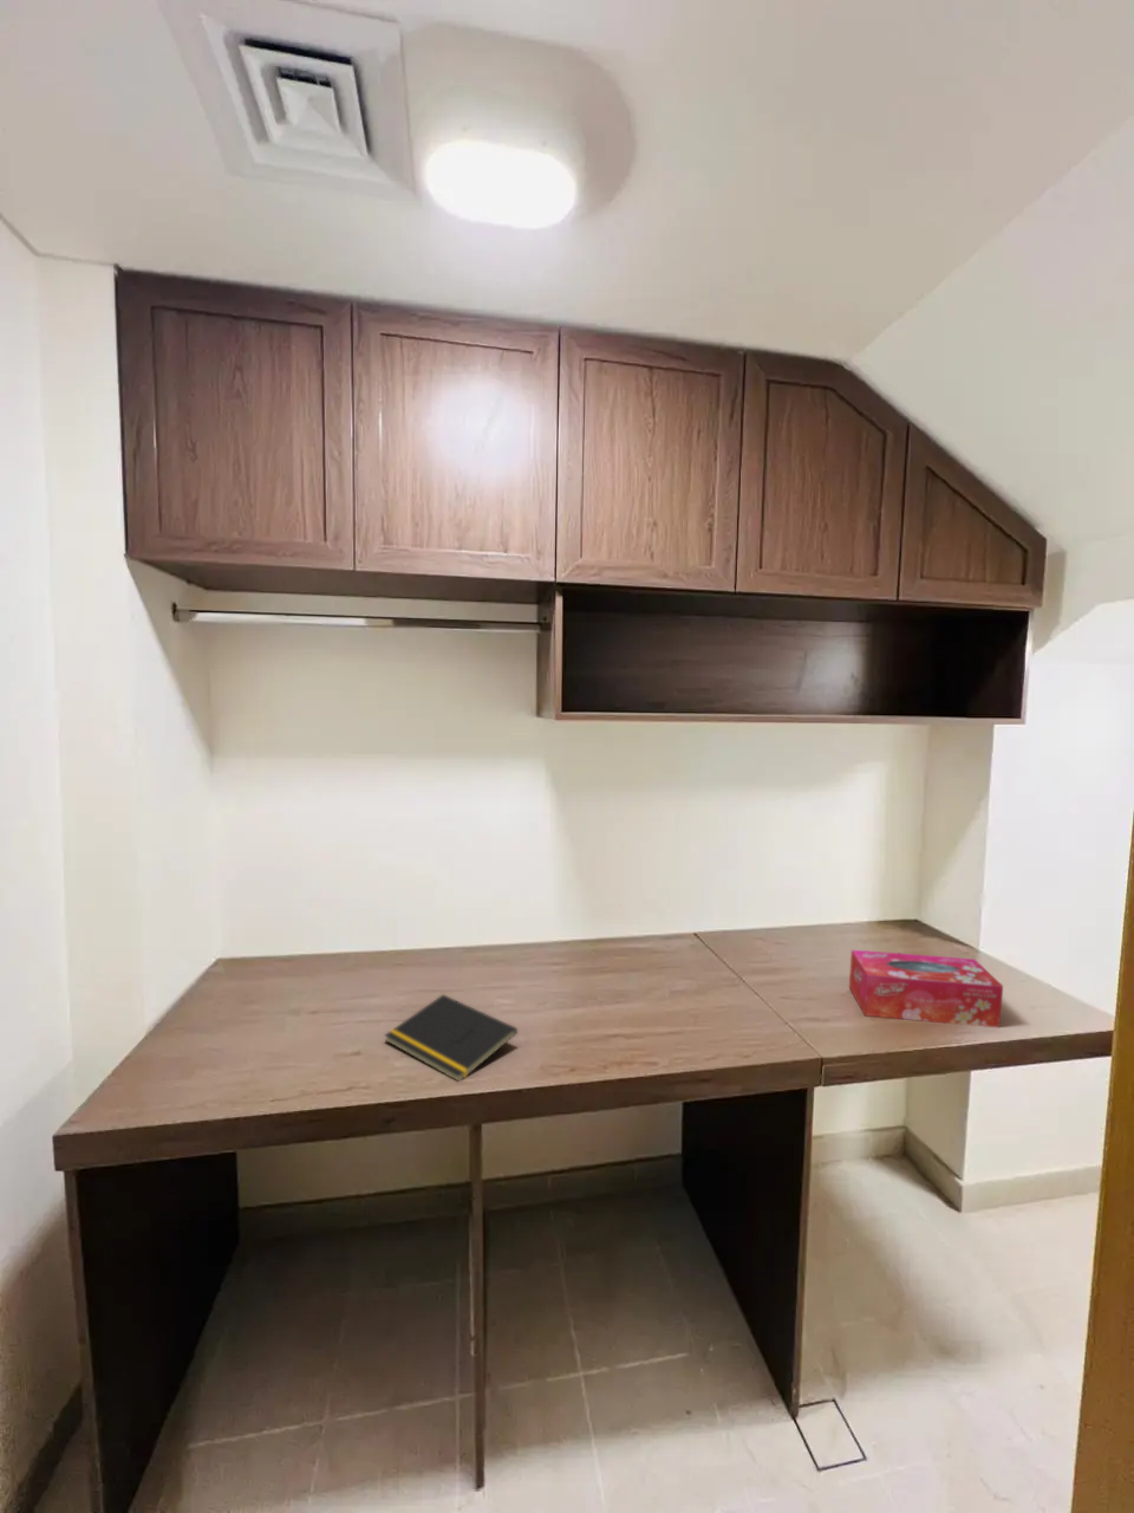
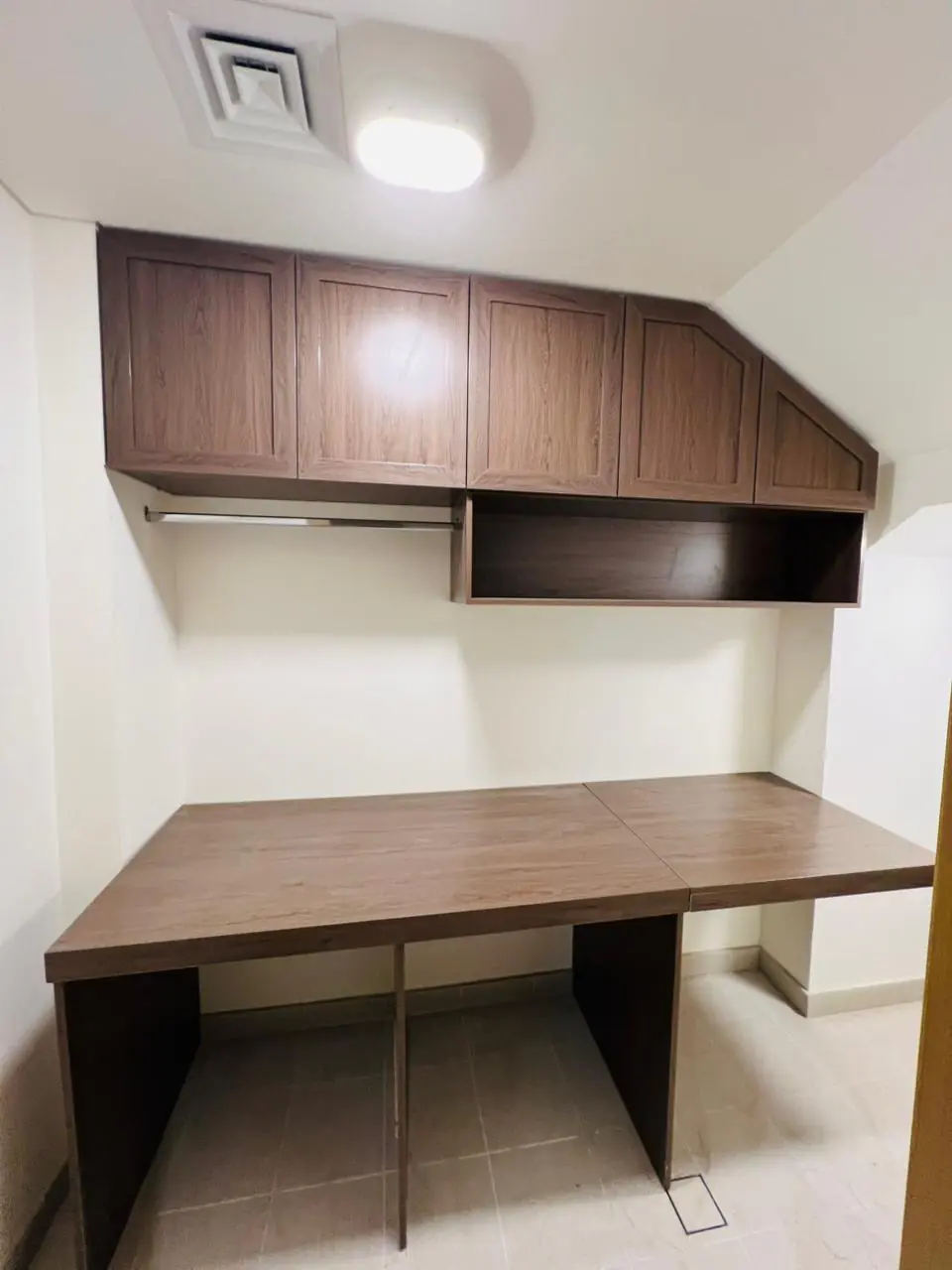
- notepad [384,992,518,1083]
- tissue box [848,948,1004,1028]
